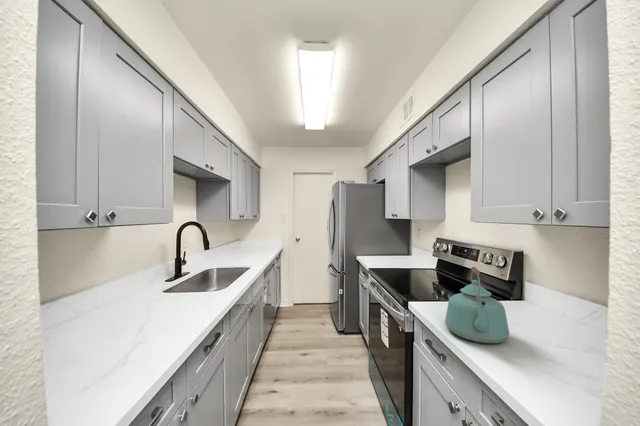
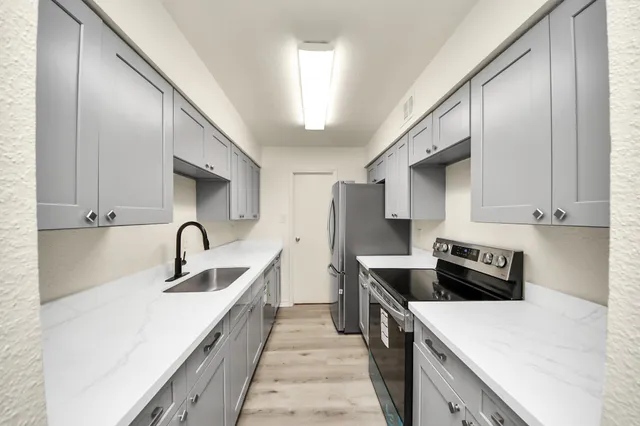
- kettle [444,266,510,344]
